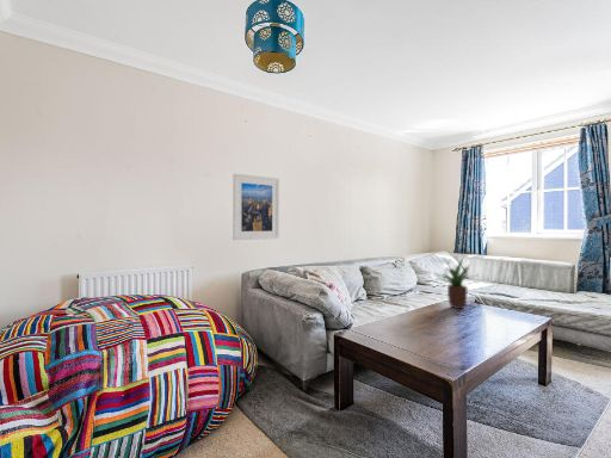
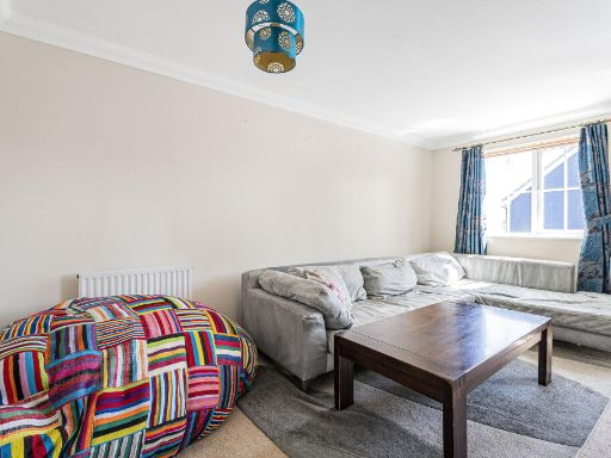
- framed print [232,173,280,241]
- potted plant [436,255,477,310]
